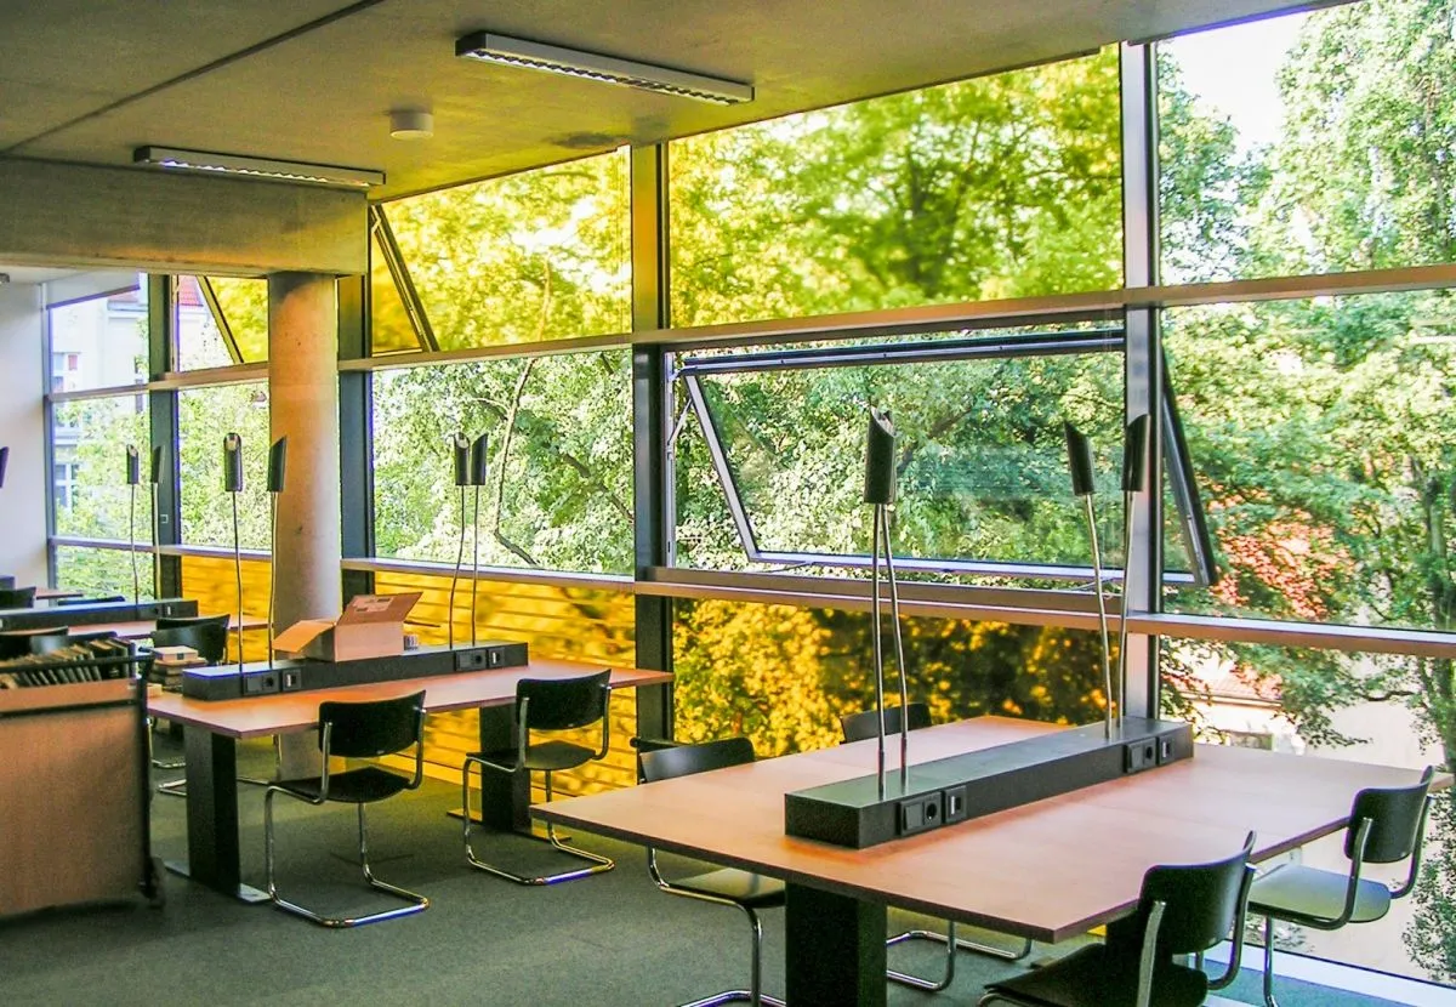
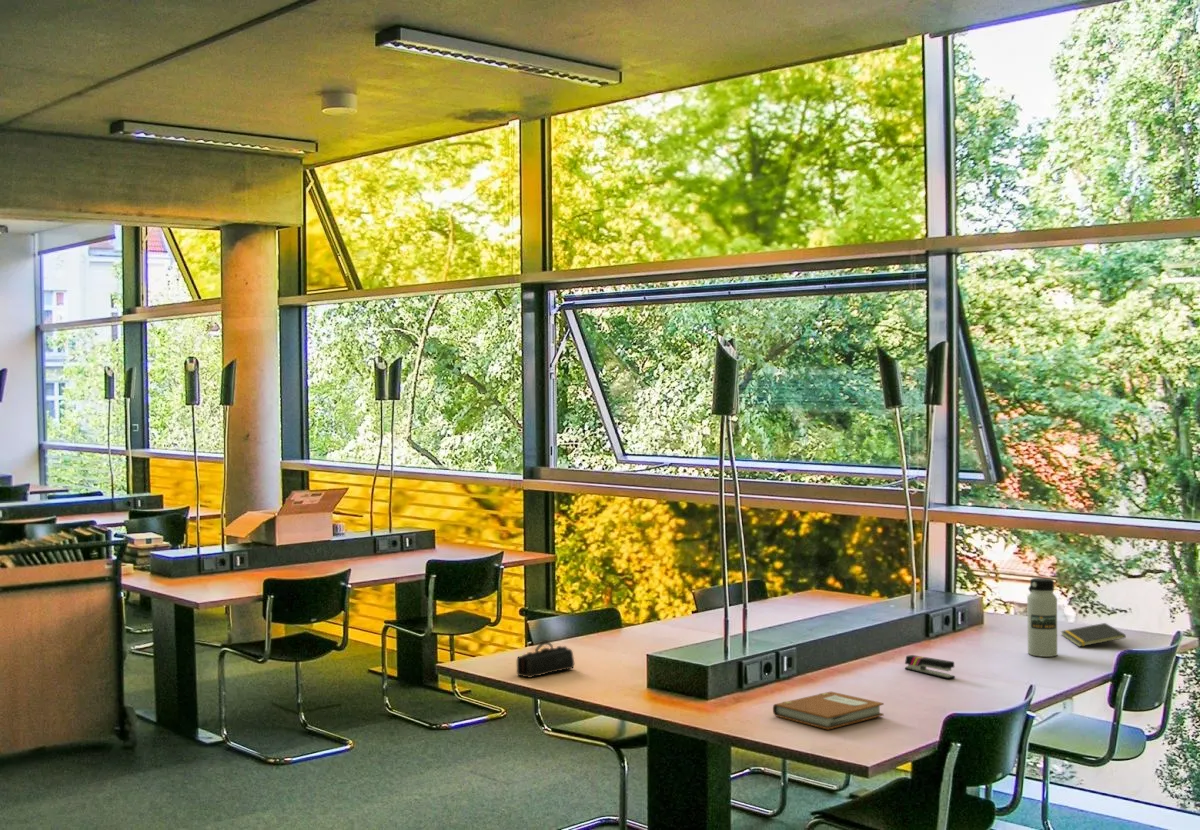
+ notebook [772,691,885,731]
+ stapler [904,654,956,680]
+ pencil case [516,640,575,679]
+ water bottle [1026,577,1058,658]
+ notepad [1060,622,1127,648]
